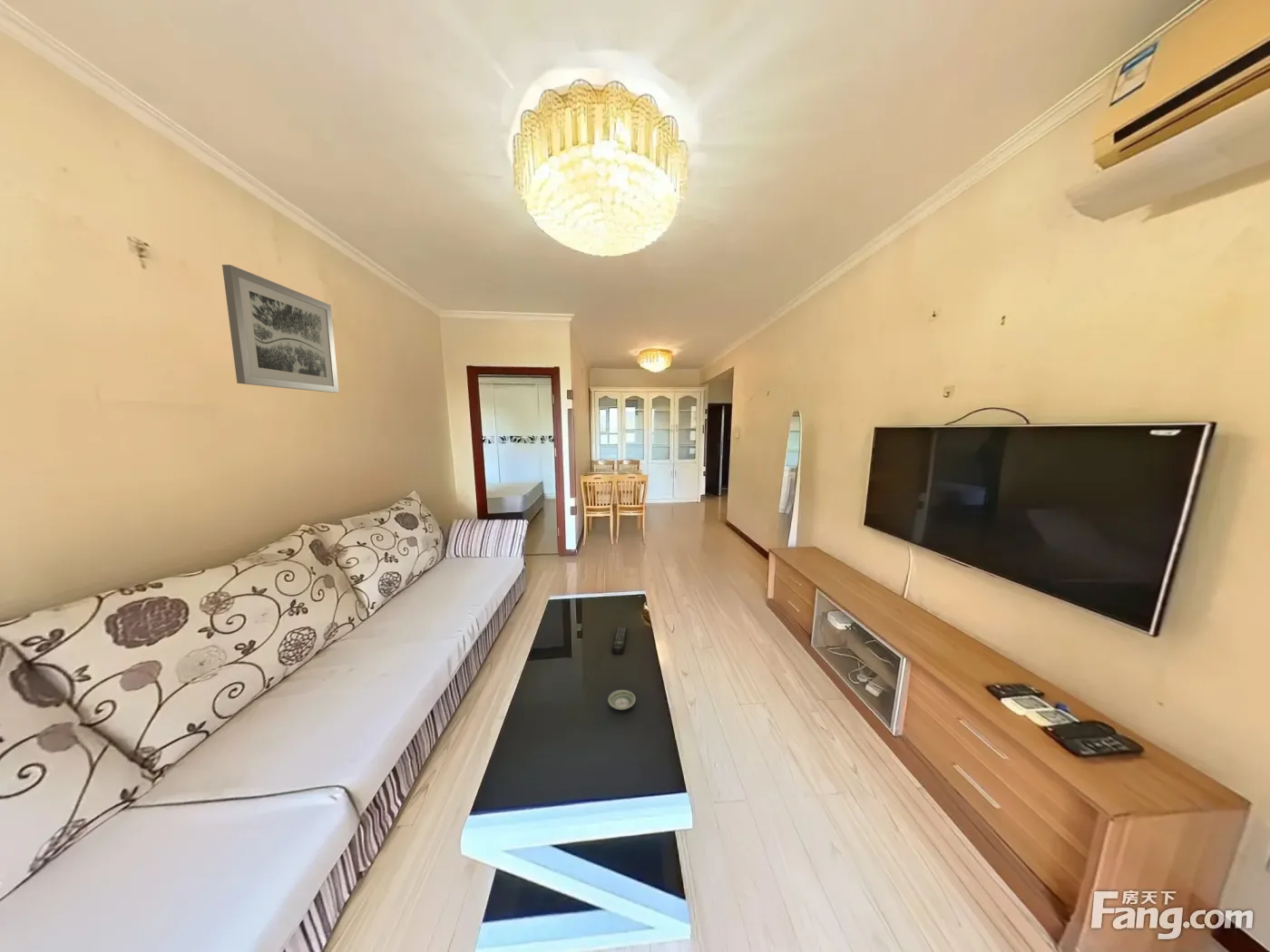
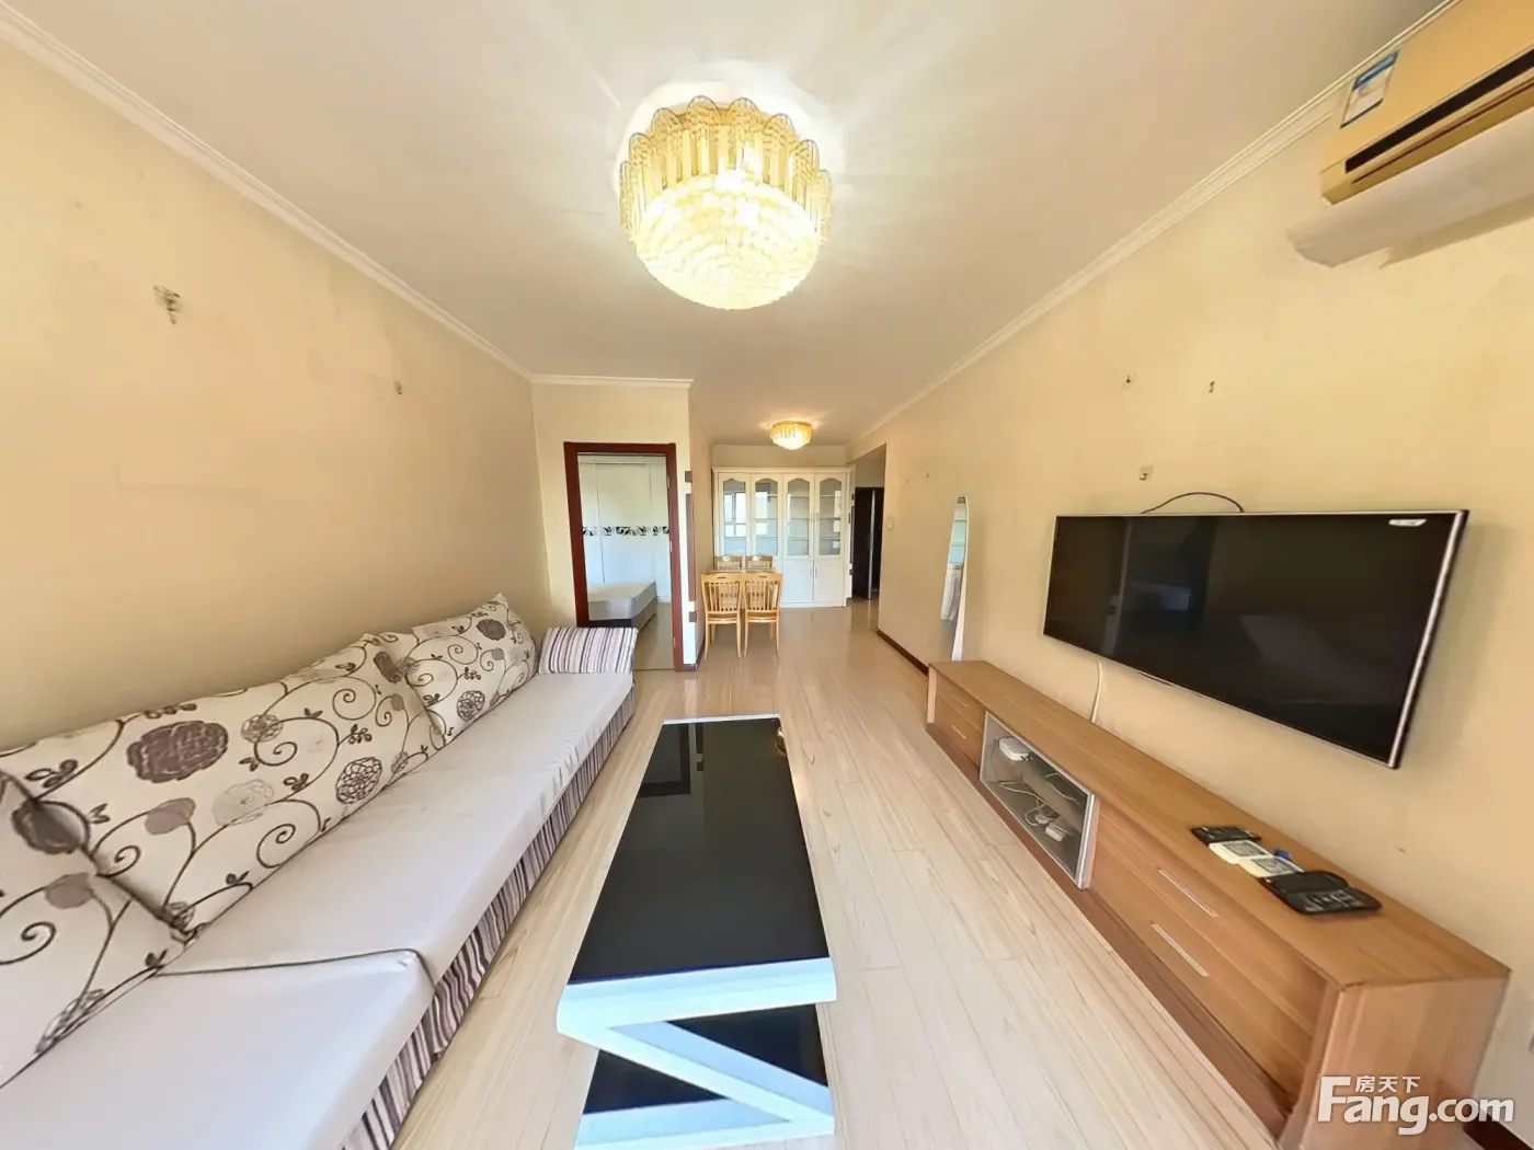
- remote control [611,626,628,656]
- saucer [607,689,637,711]
- wall art [221,264,339,393]
